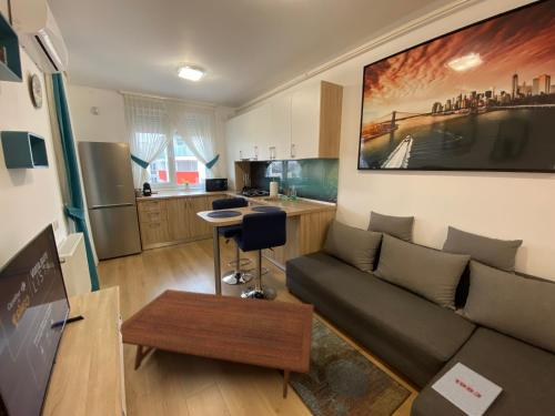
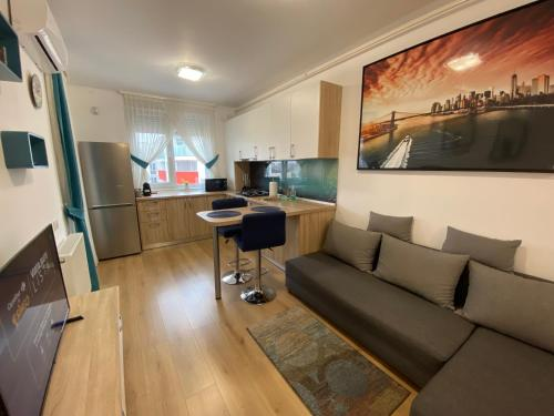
- magazine [431,362,503,416]
- coffee table [120,288,315,399]
